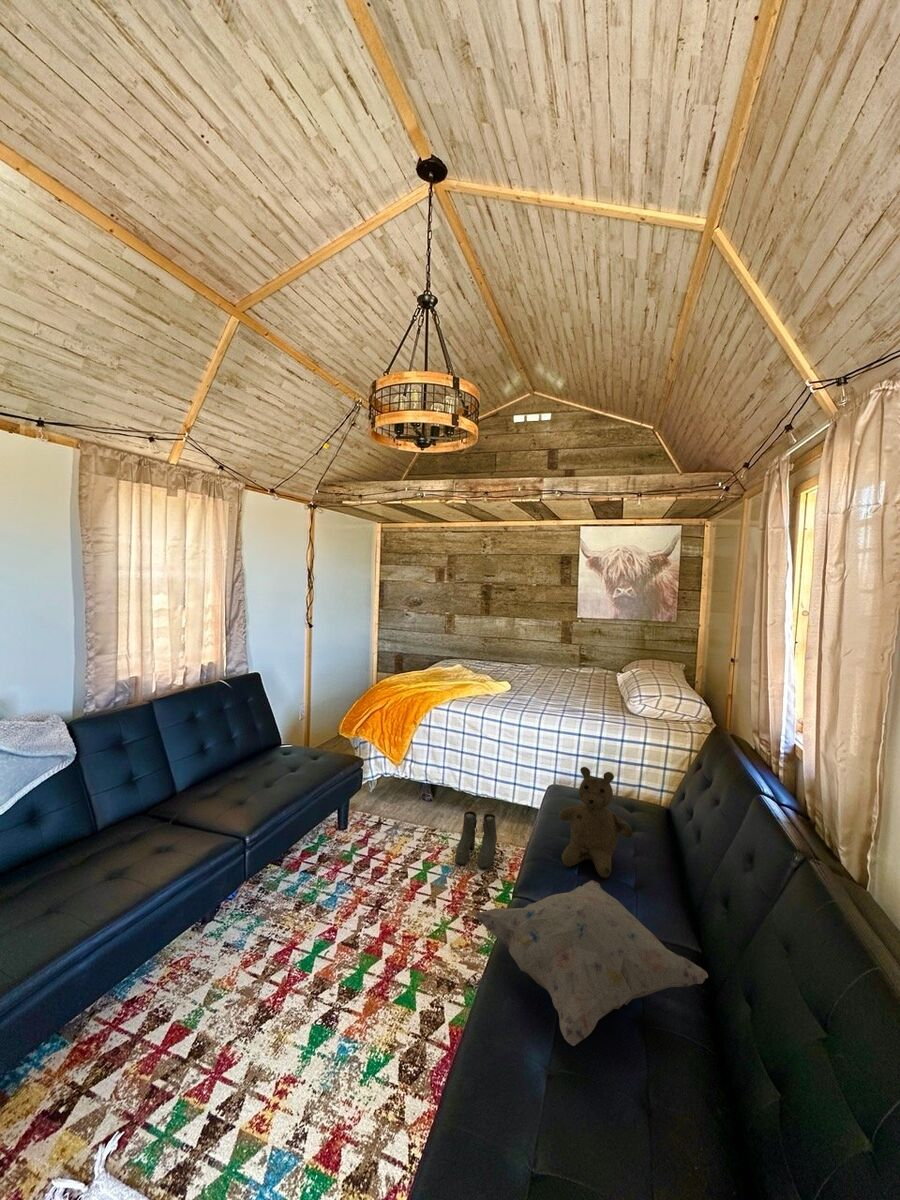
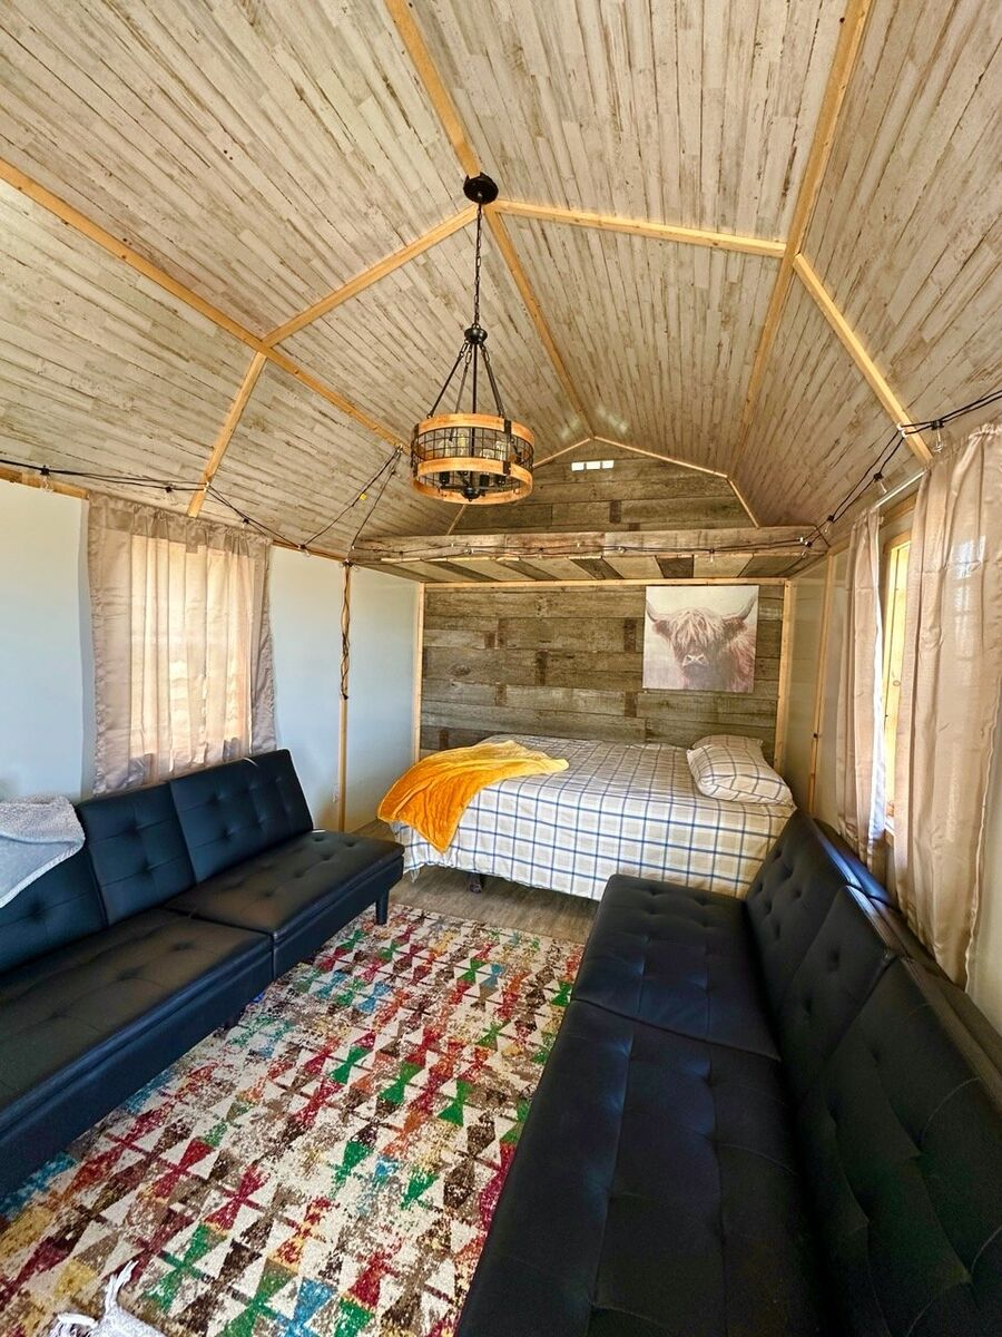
- decorative pillow [474,879,709,1047]
- teddy bear [558,766,633,879]
- boots [454,810,498,869]
